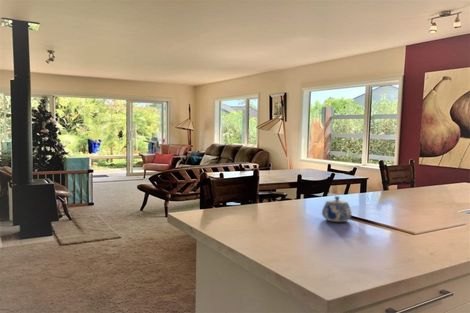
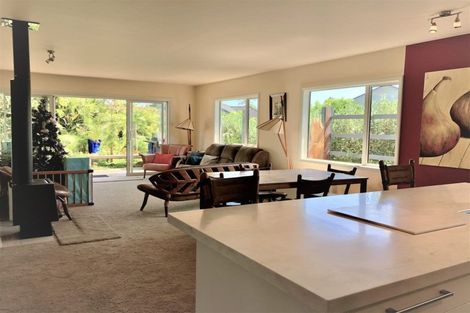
- teapot [321,195,353,223]
